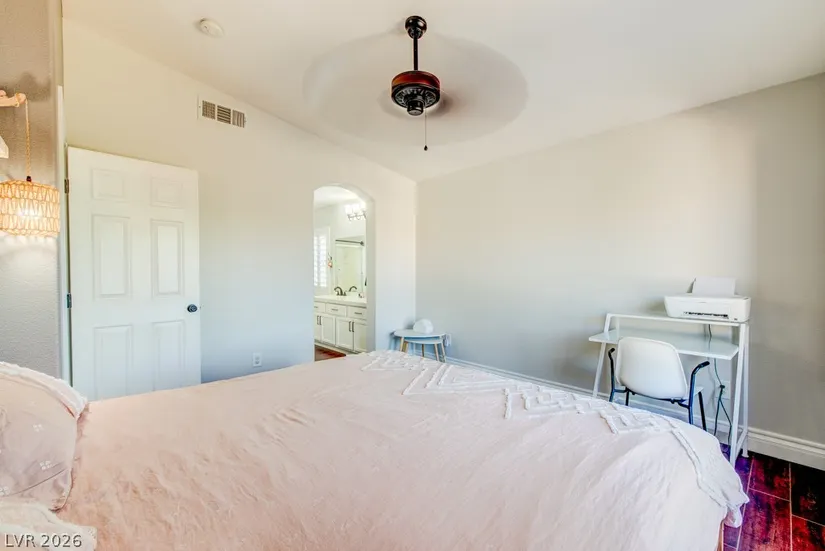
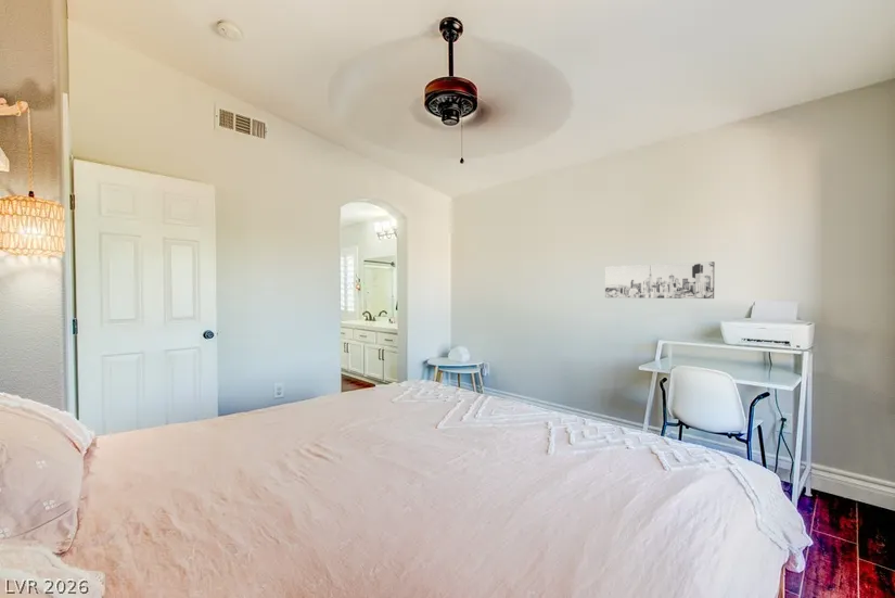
+ wall art [604,260,716,300]
